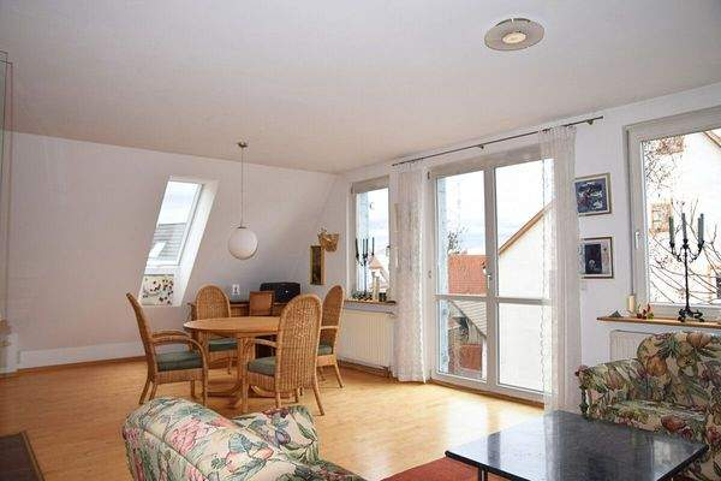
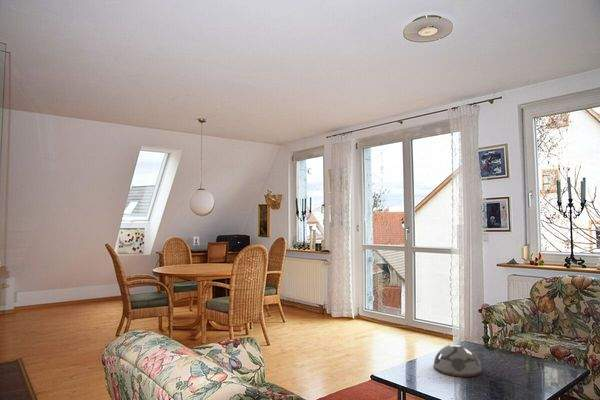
+ decorative bowl [433,343,483,378]
